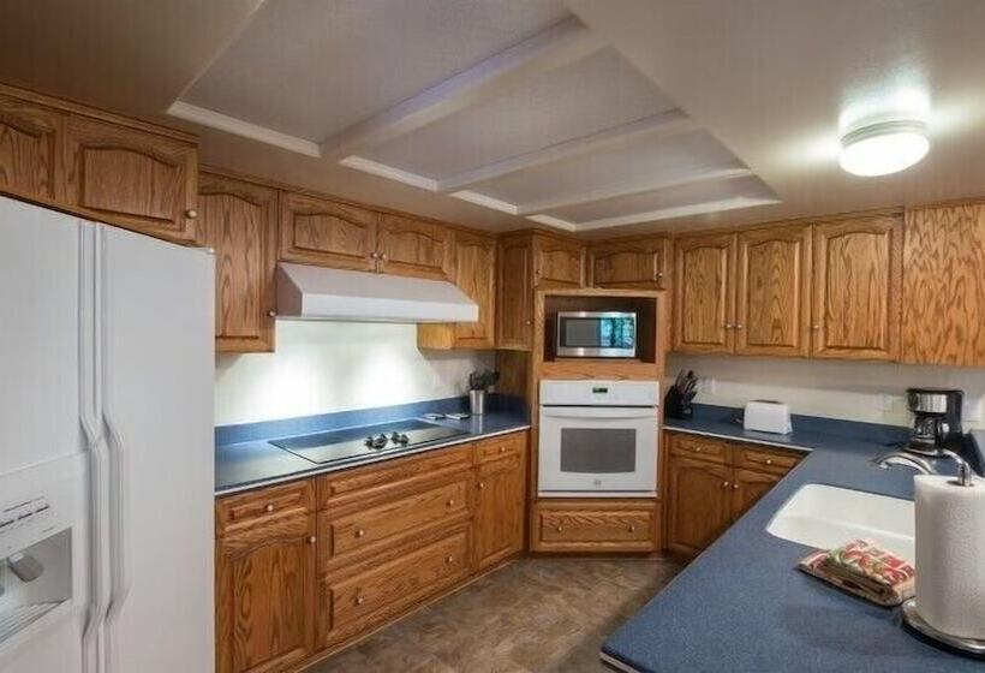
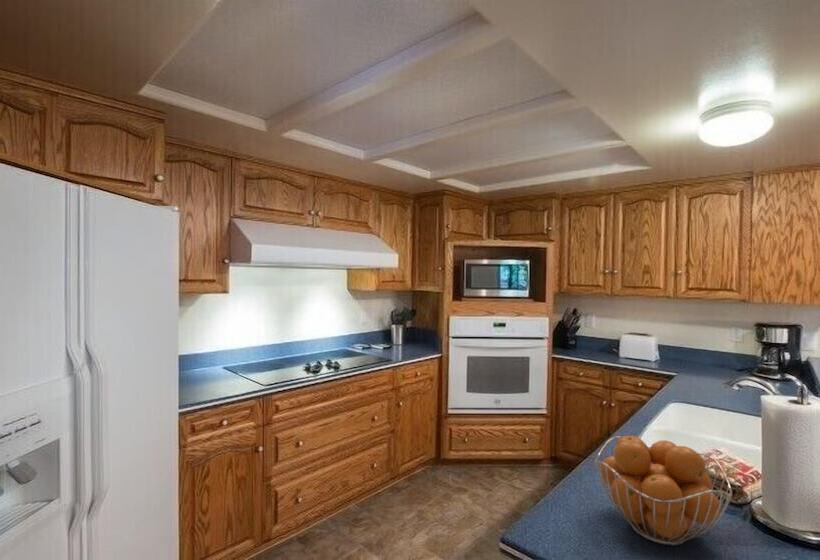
+ fruit basket [594,435,733,546]
